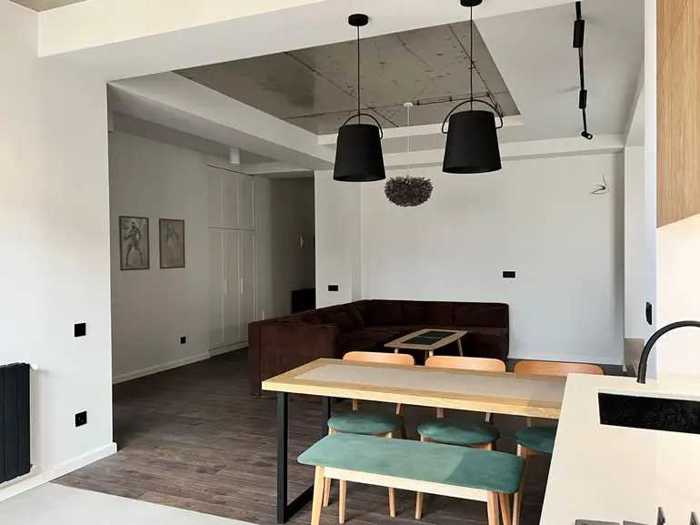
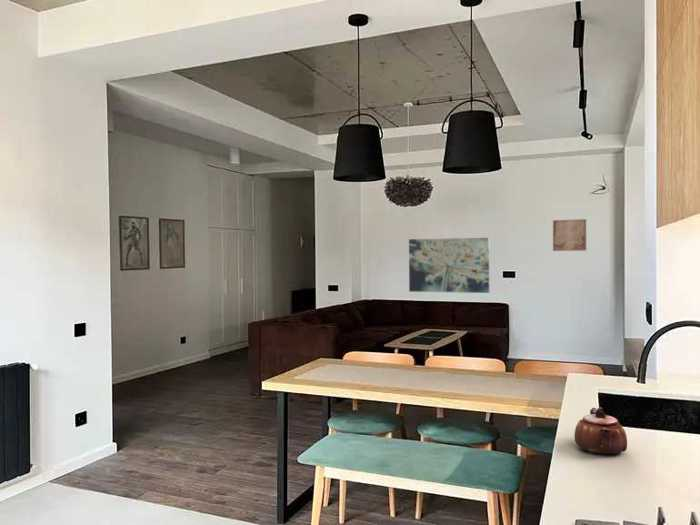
+ wall art [408,237,490,294]
+ teapot [574,406,628,456]
+ wall art [552,218,587,252]
